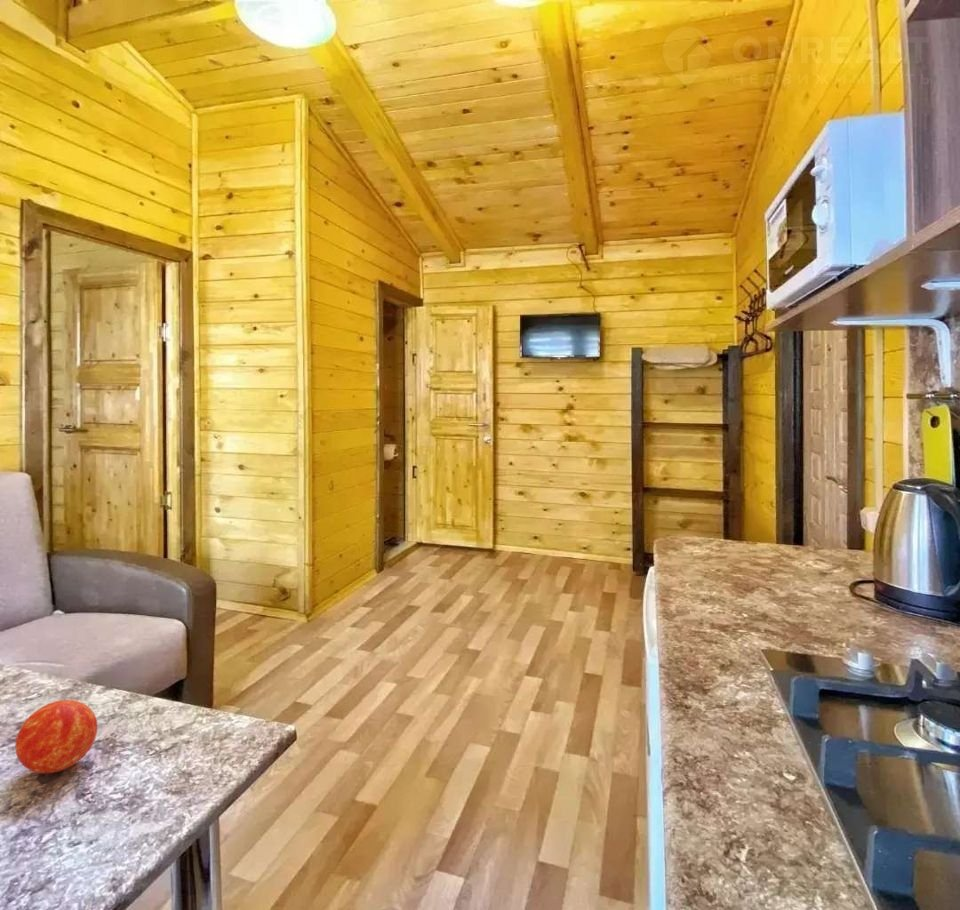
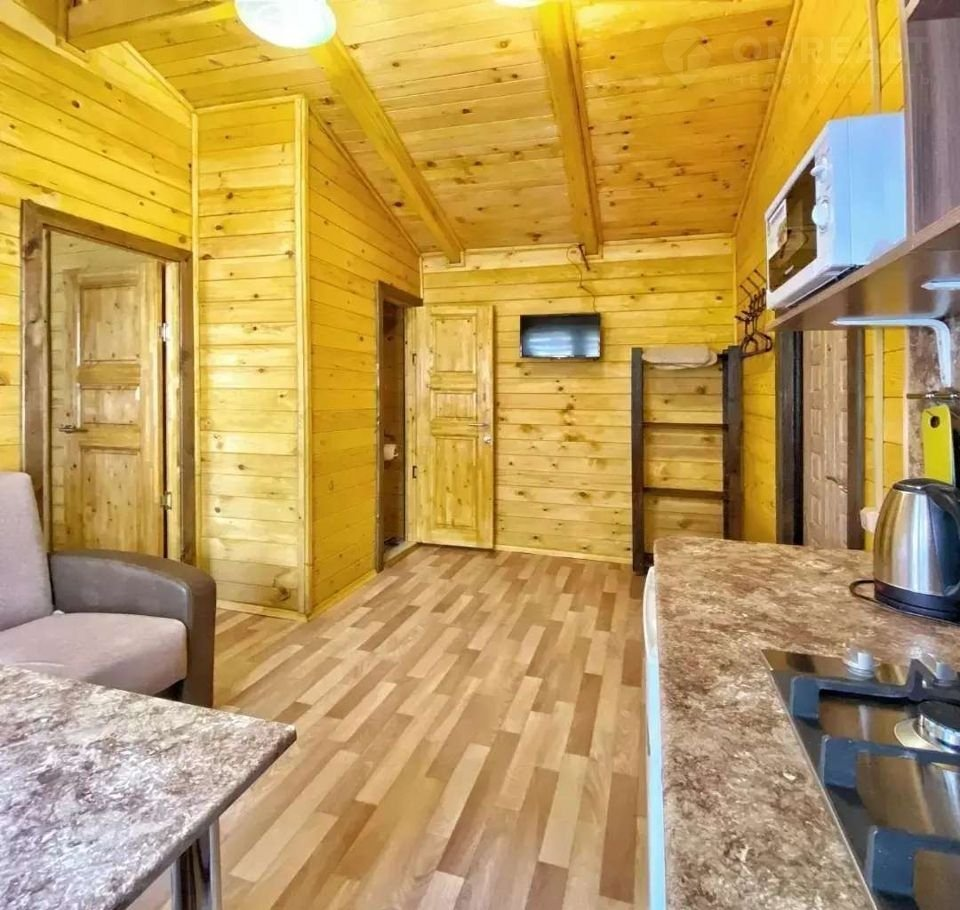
- apple [14,699,99,774]
